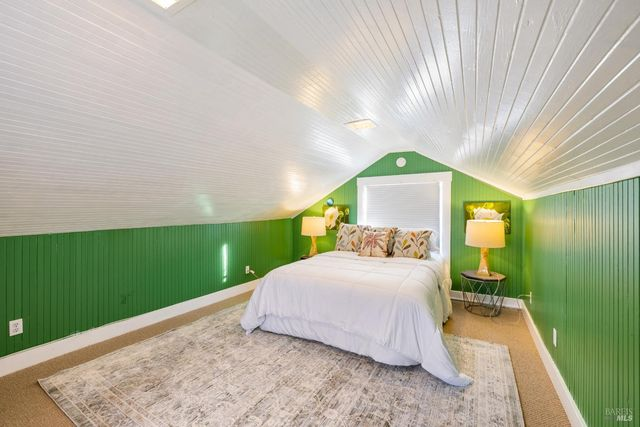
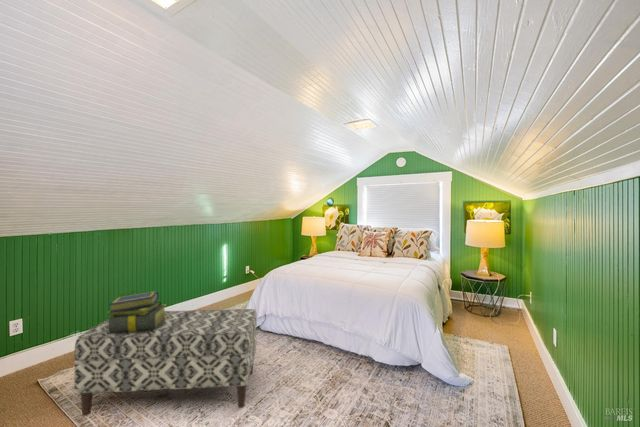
+ bench [73,308,258,417]
+ stack of books [107,290,167,334]
